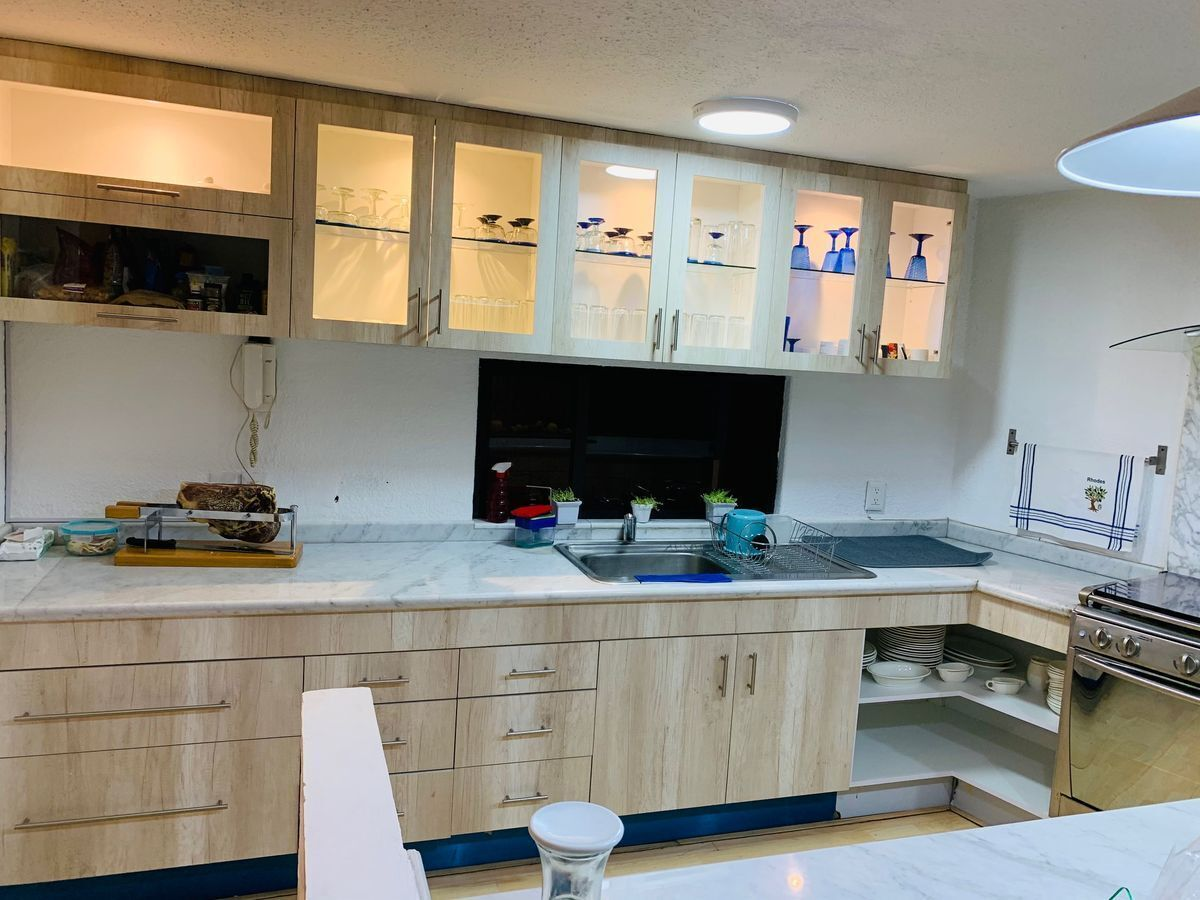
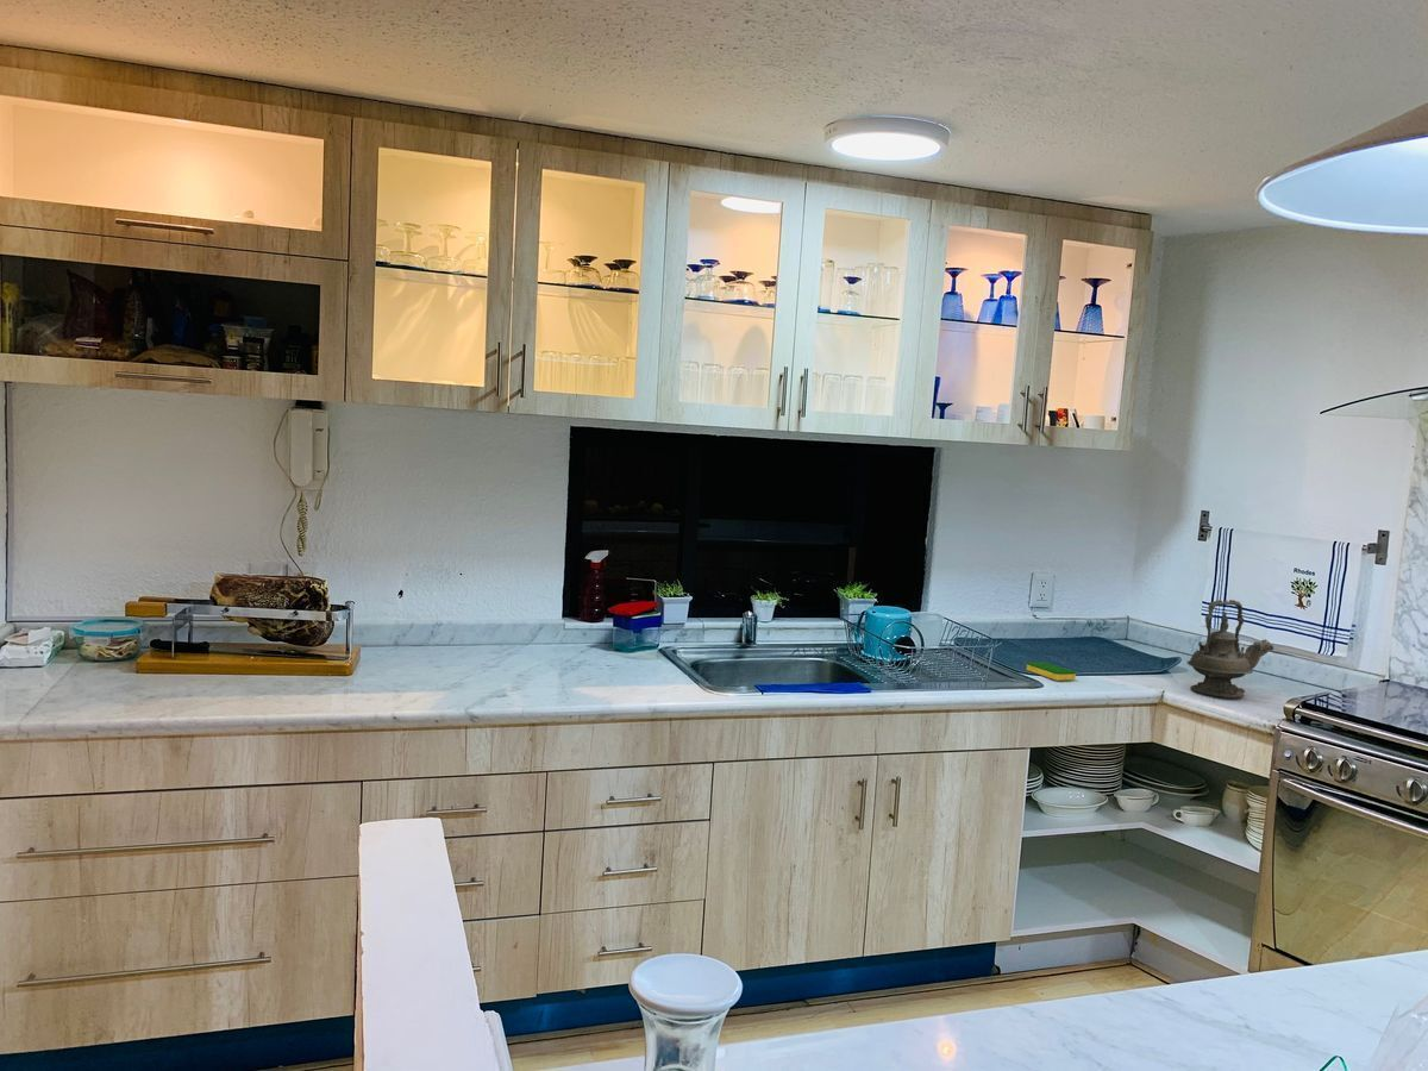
+ teapot [1185,599,1274,700]
+ dish sponge [1026,660,1077,682]
